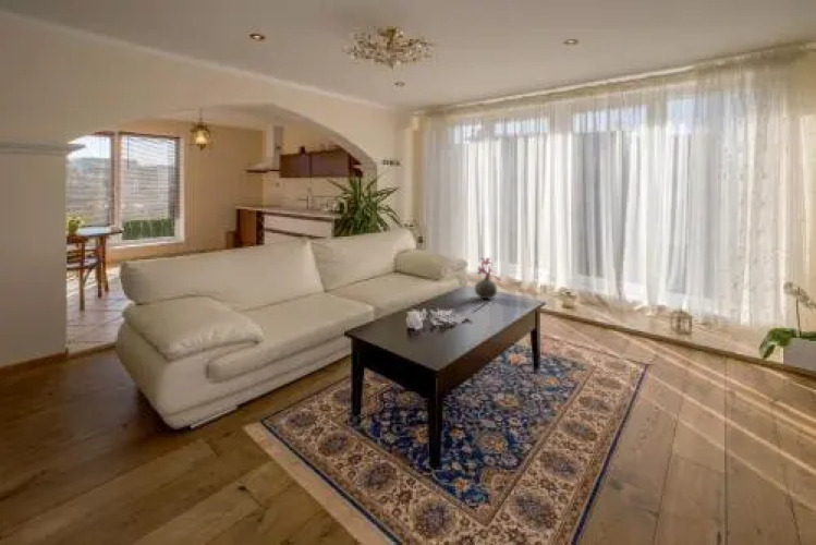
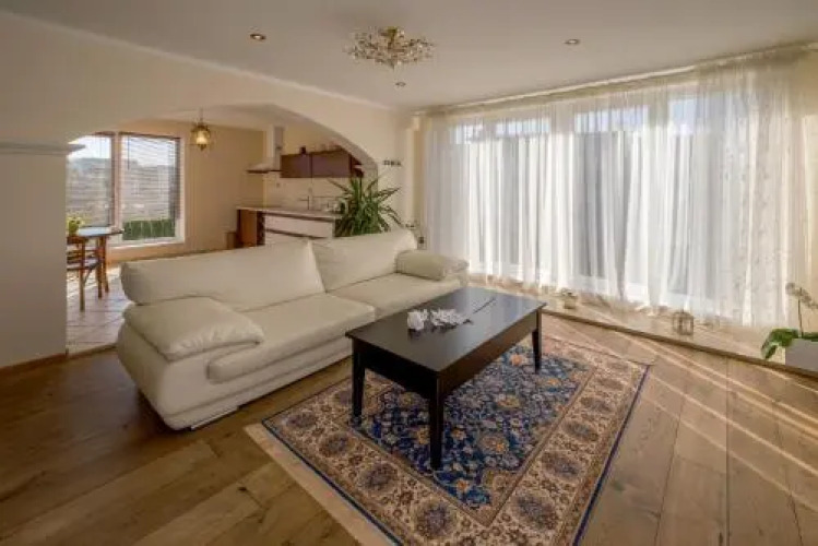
- vase [474,256,501,300]
